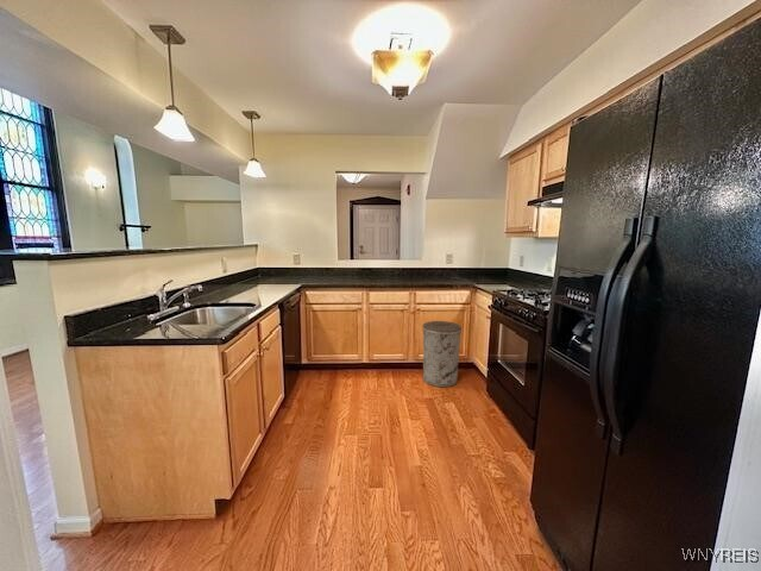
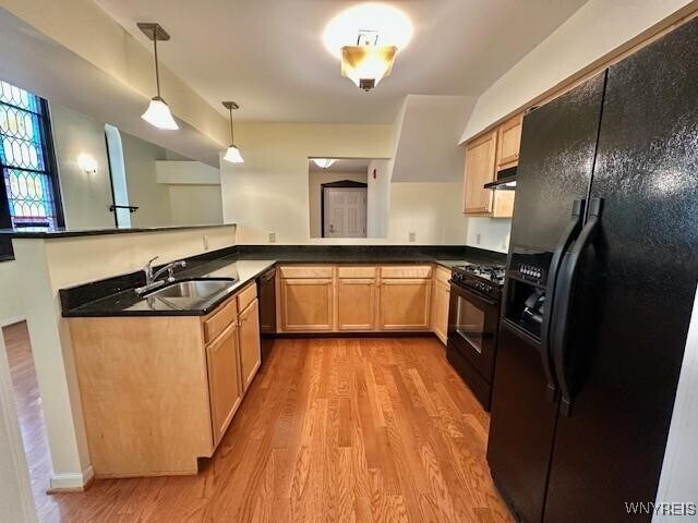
- trash can [421,320,463,388]
